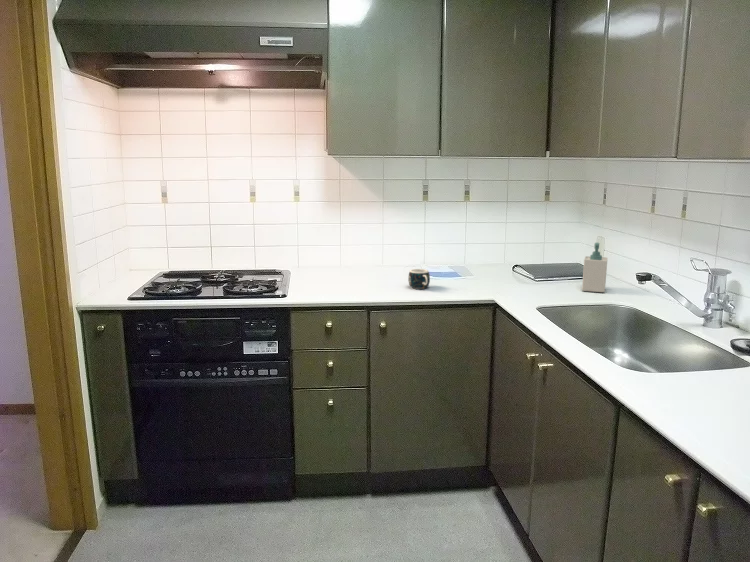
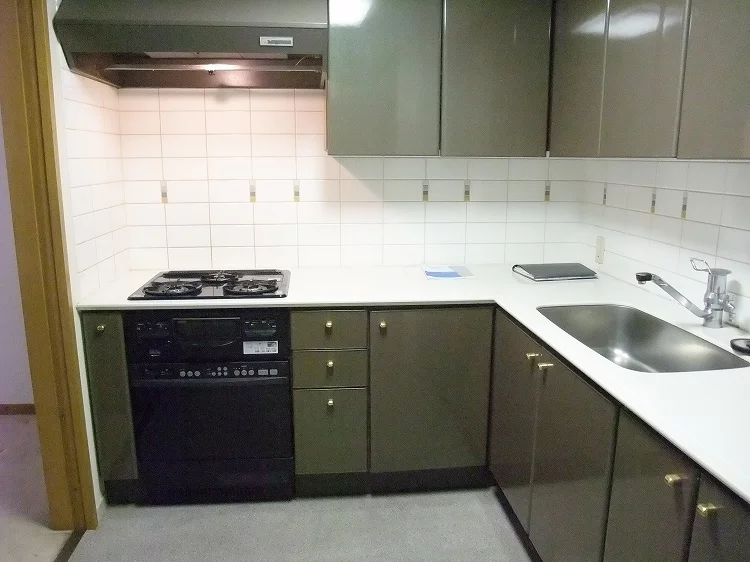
- soap bottle [581,242,608,293]
- mug [407,268,431,290]
